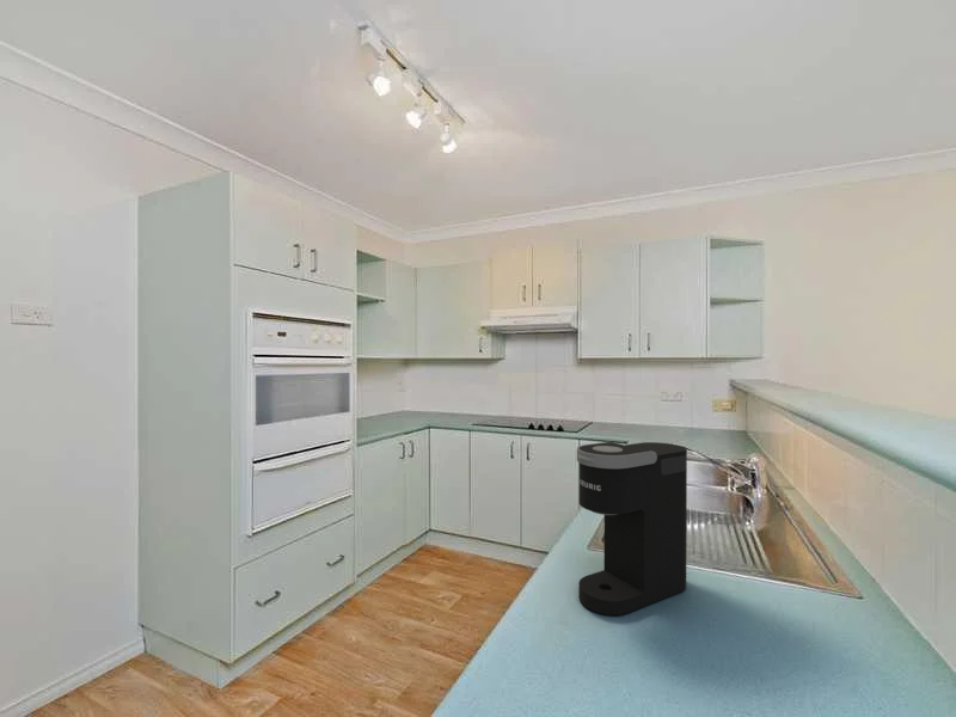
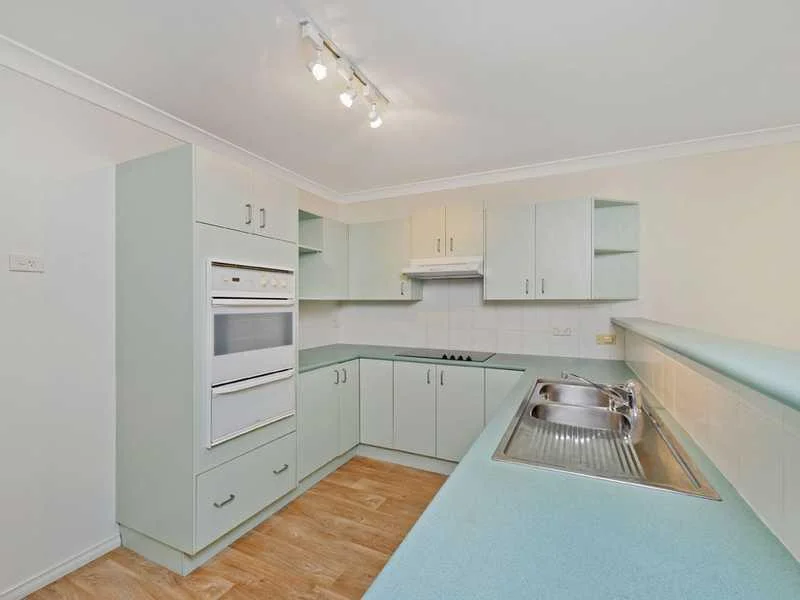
- coffee maker [576,441,688,617]
